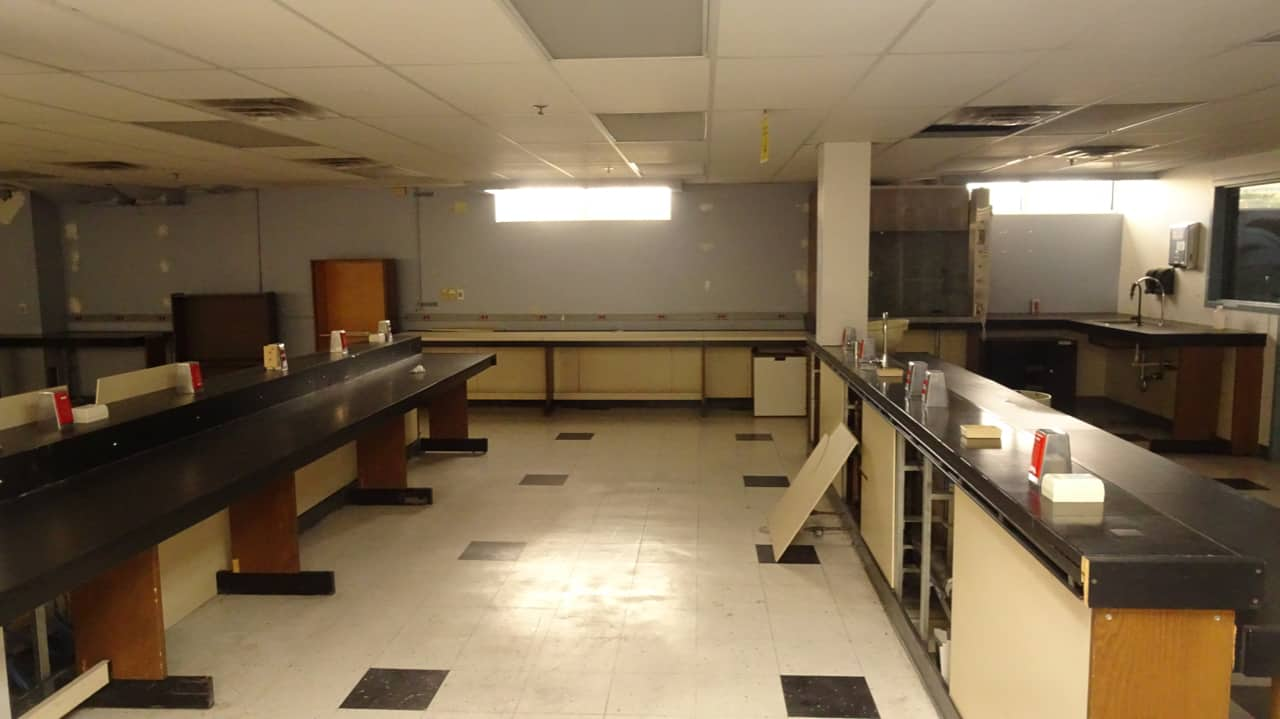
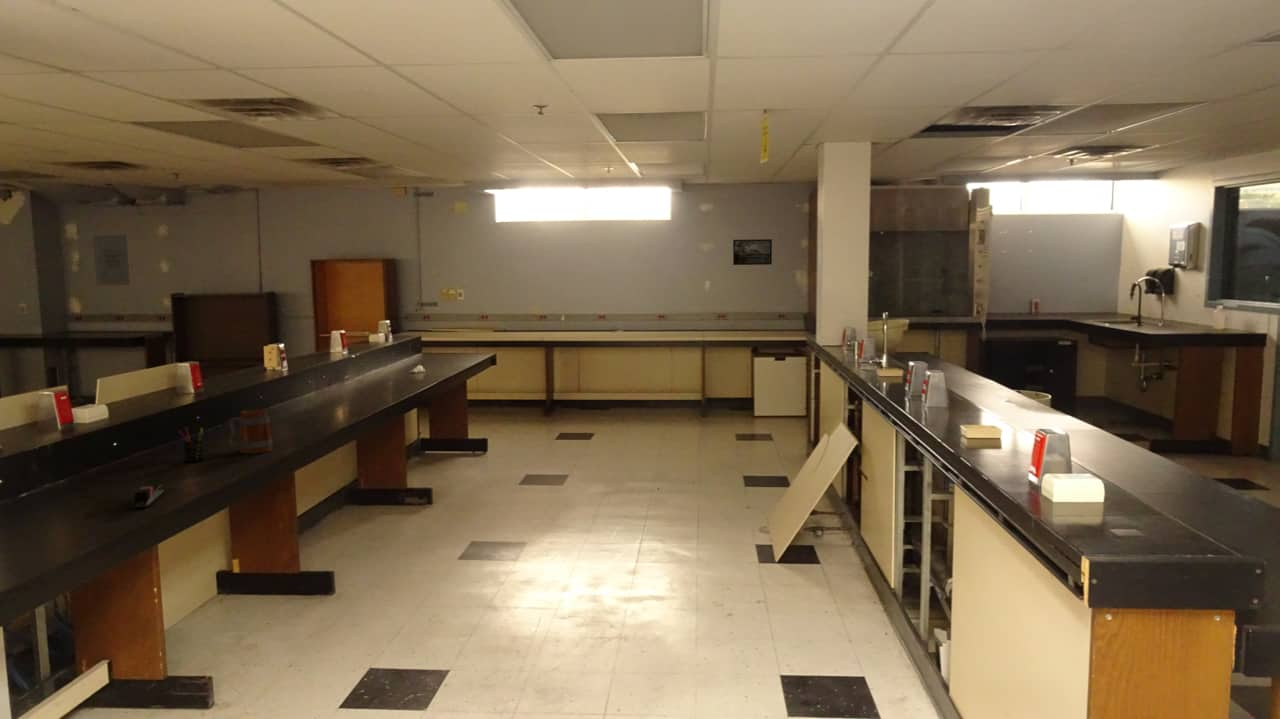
+ wall art [92,234,132,286]
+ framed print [732,238,773,266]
+ pen holder [177,426,205,463]
+ mug [227,408,274,455]
+ stapler [133,475,166,509]
